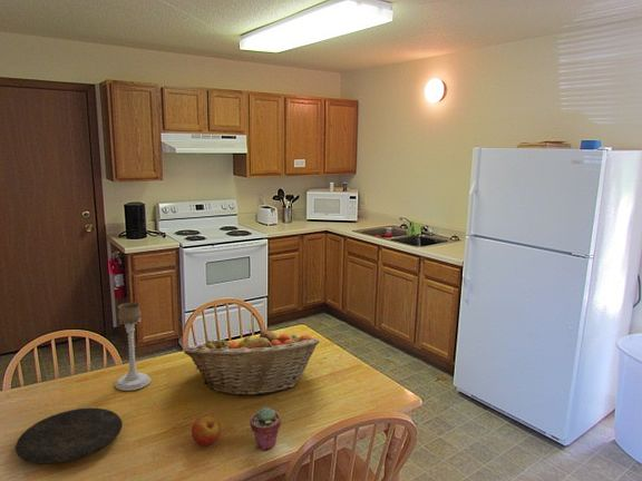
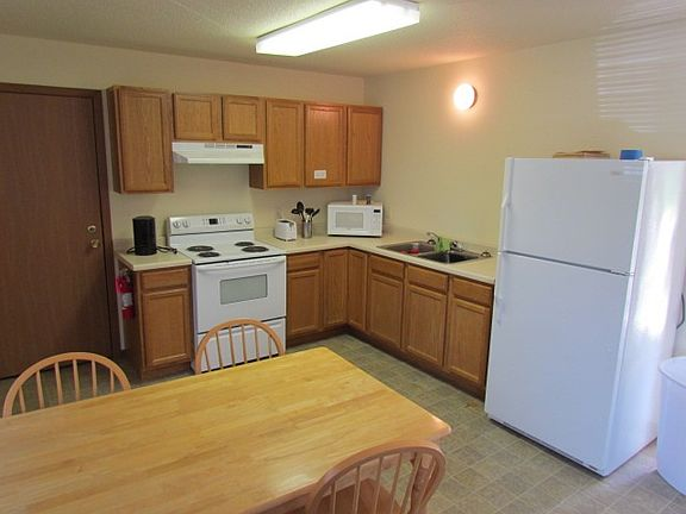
- plate [14,406,124,465]
- candle holder [114,301,152,392]
- potted succulent [249,406,282,451]
- apple [191,415,222,446]
- fruit basket [183,328,321,396]
